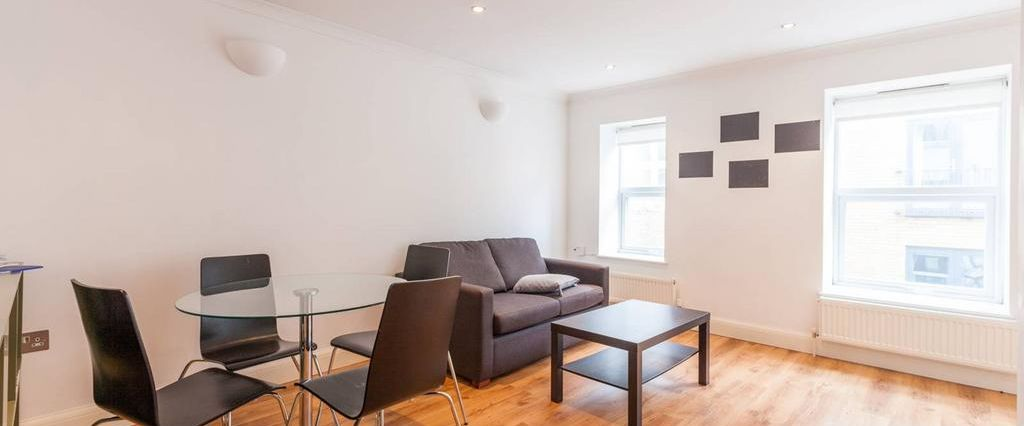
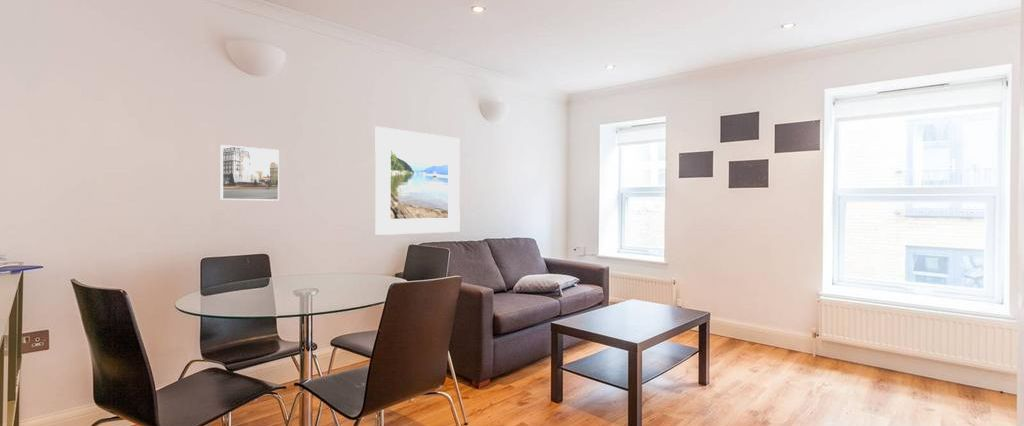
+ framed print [219,144,280,202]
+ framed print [374,126,461,236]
